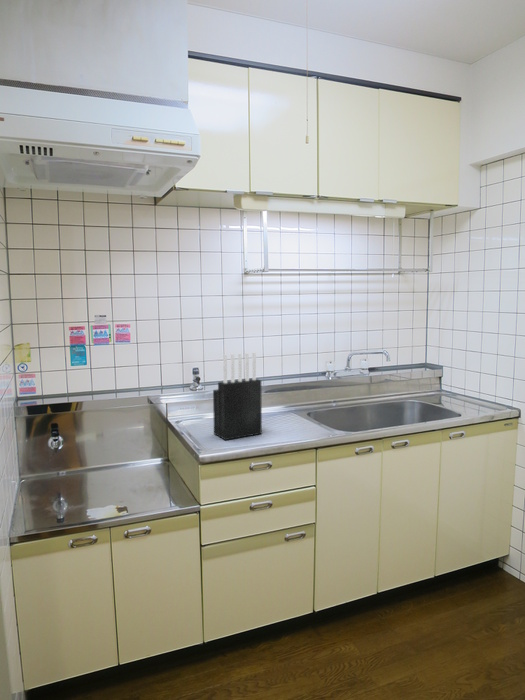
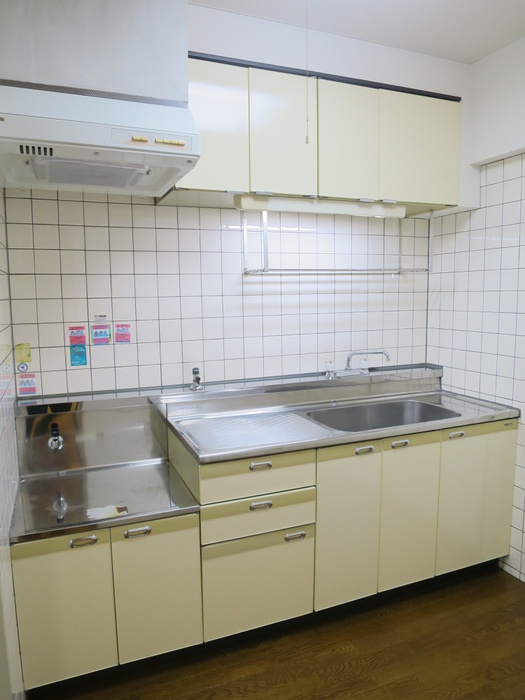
- knife block [212,351,263,441]
